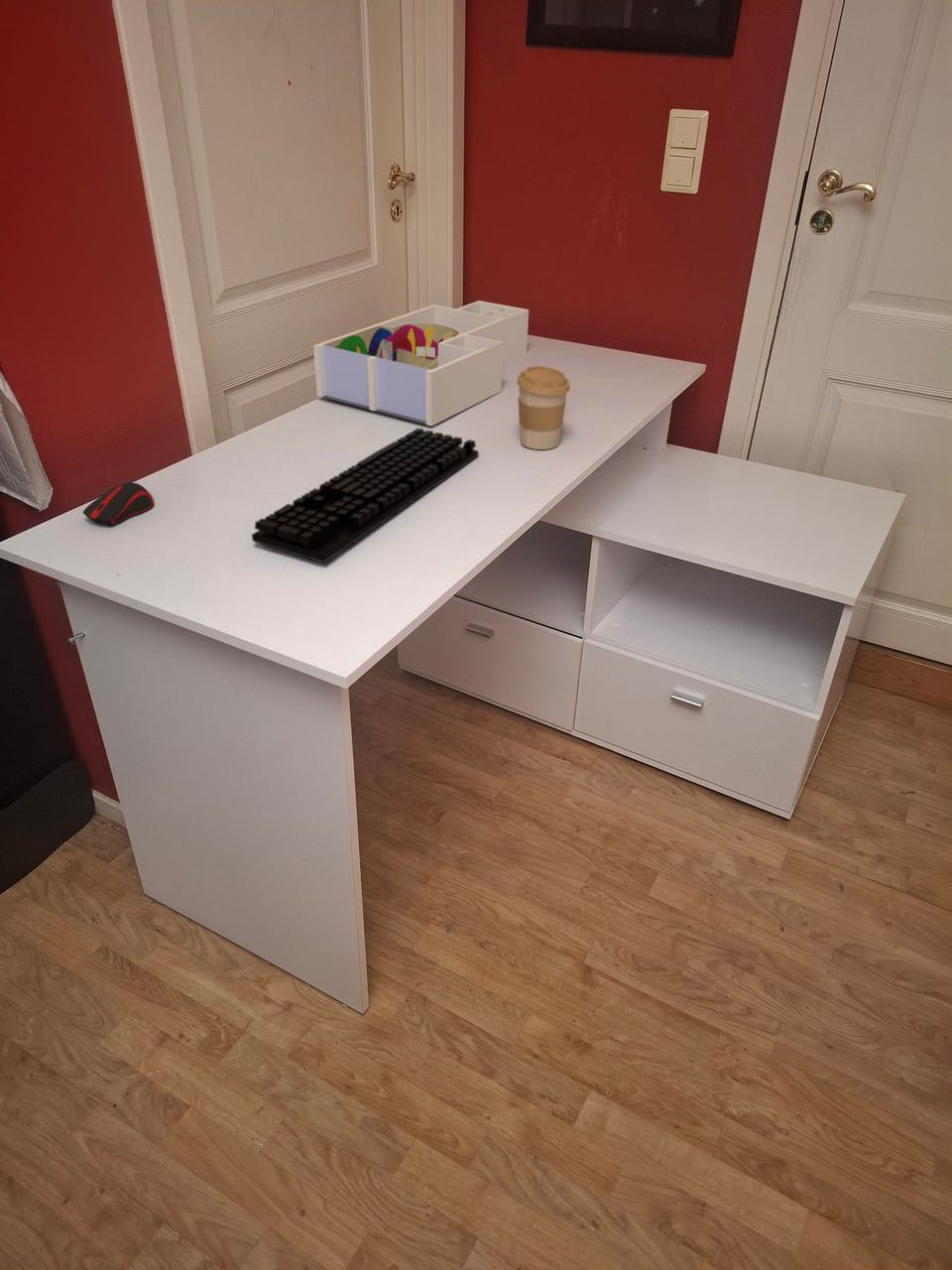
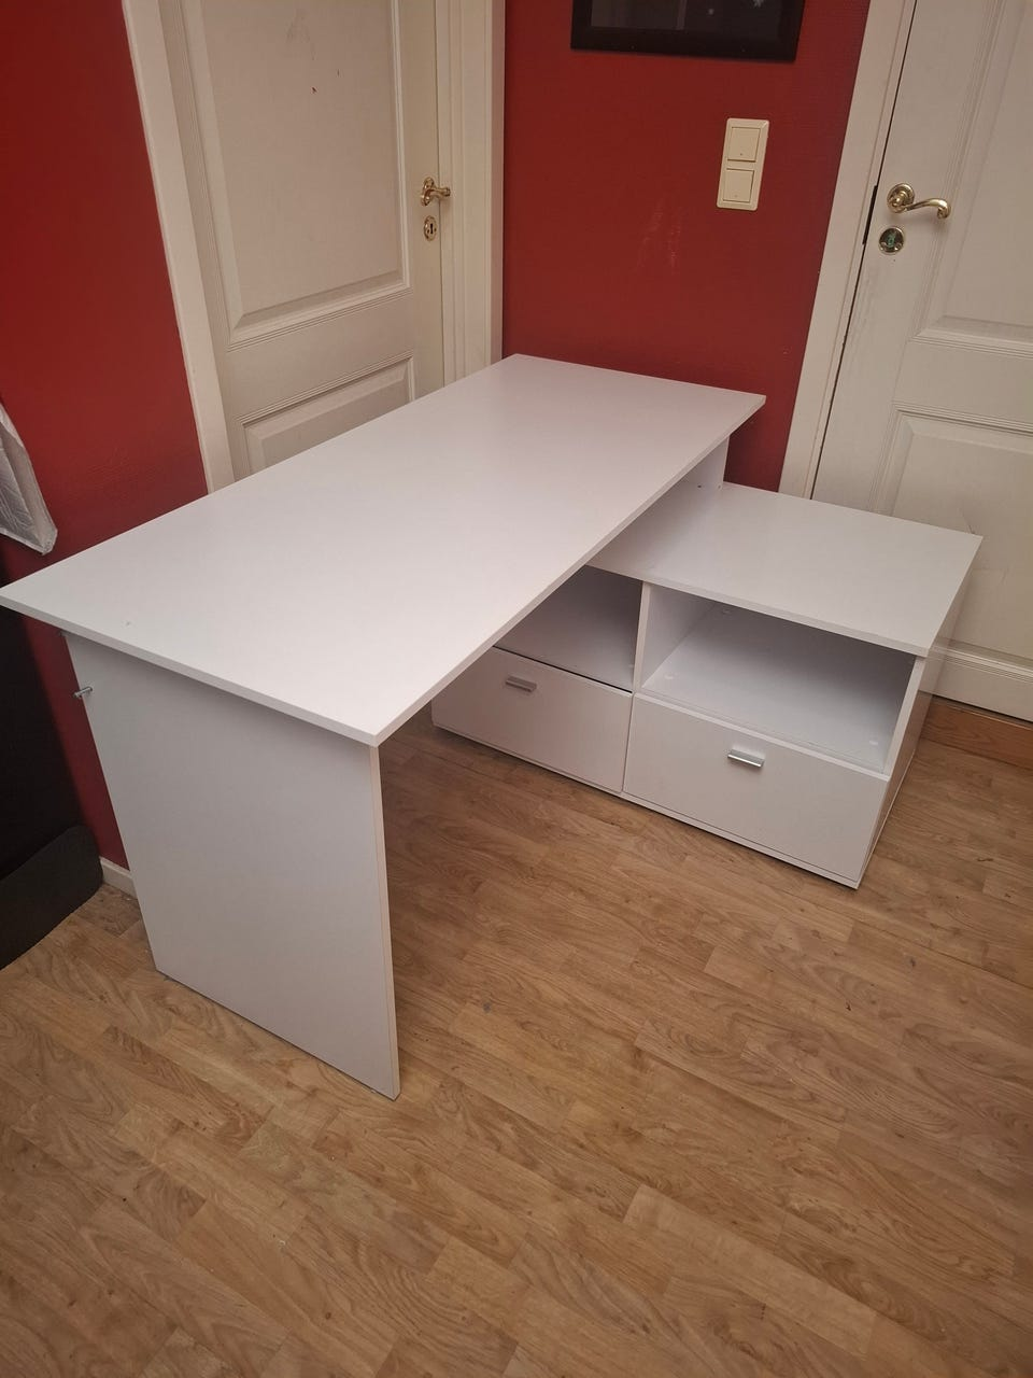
- coffee cup [516,365,571,450]
- keyboard [251,428,480,565]
- computer mouse [82,481,155,527]
- desk organizer [312,300,530,427]
